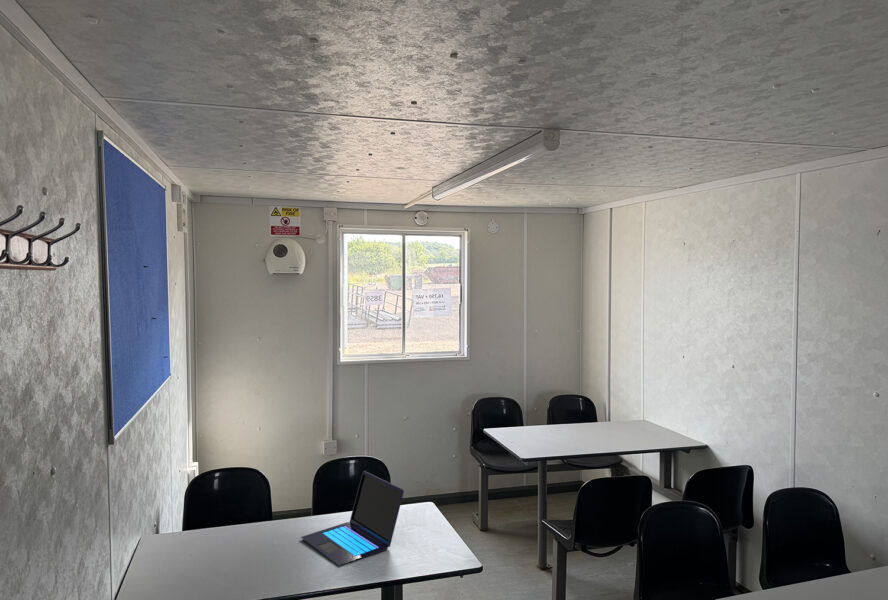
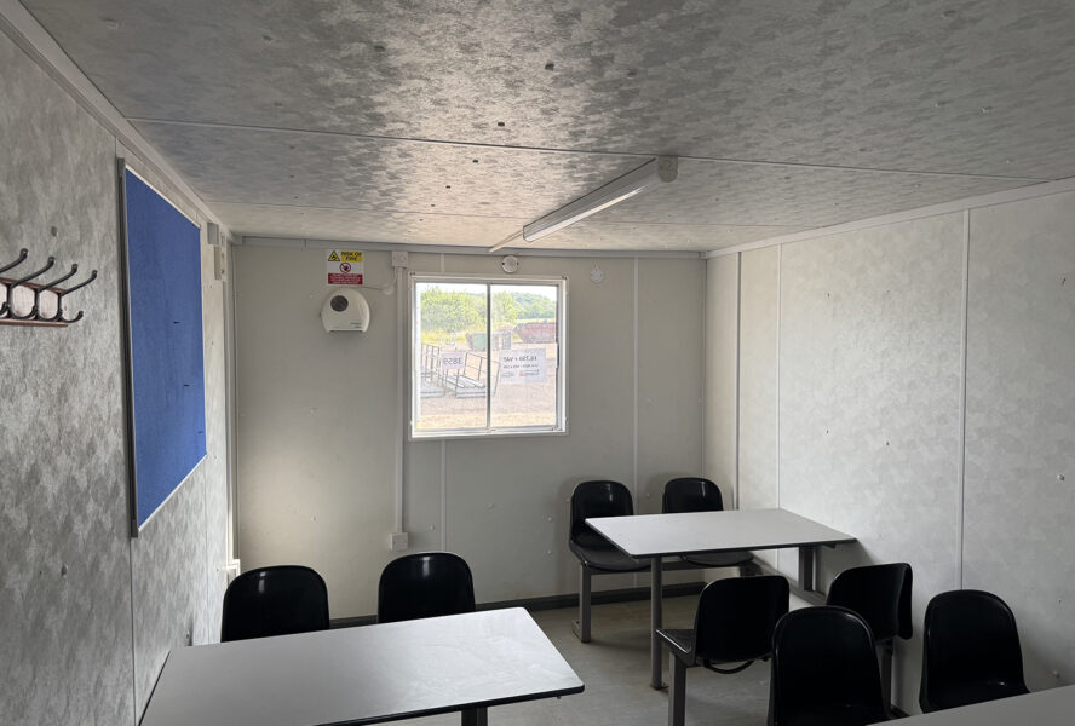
- laptop [300,470,405,567]
